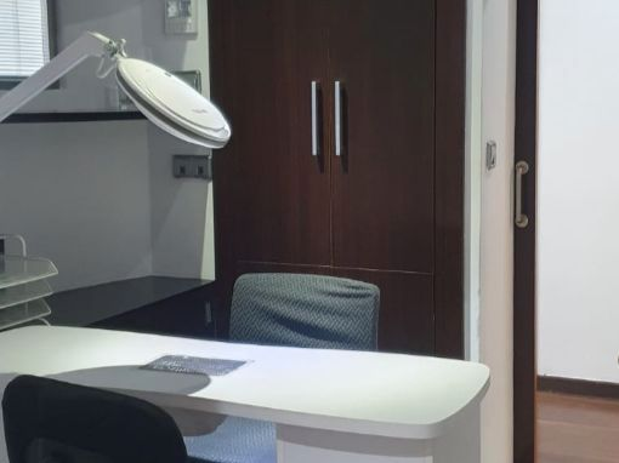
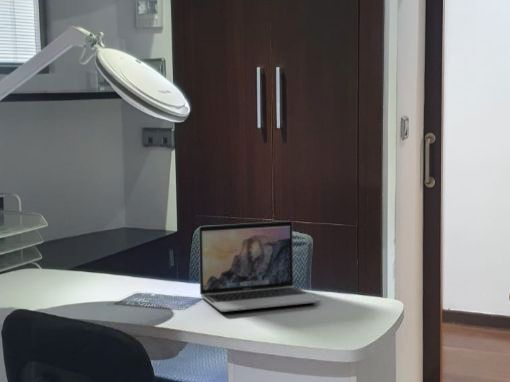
+ laptop [198,220,322,313]
